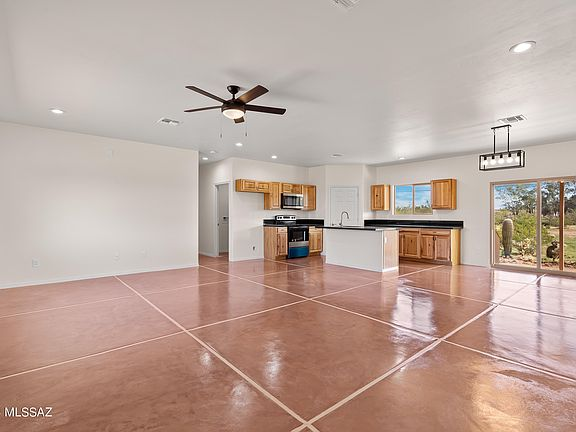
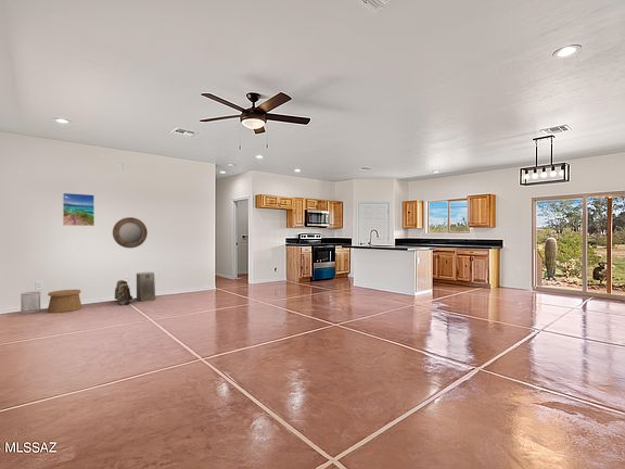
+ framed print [62,192,95,227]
+ wastebasket [20,291,41,315]
+ fan [136,271,156,303]
+ backpack [114,279,138,306]
+ basket [47,289,82,314]
+ home mirror [112,216,149,249]
